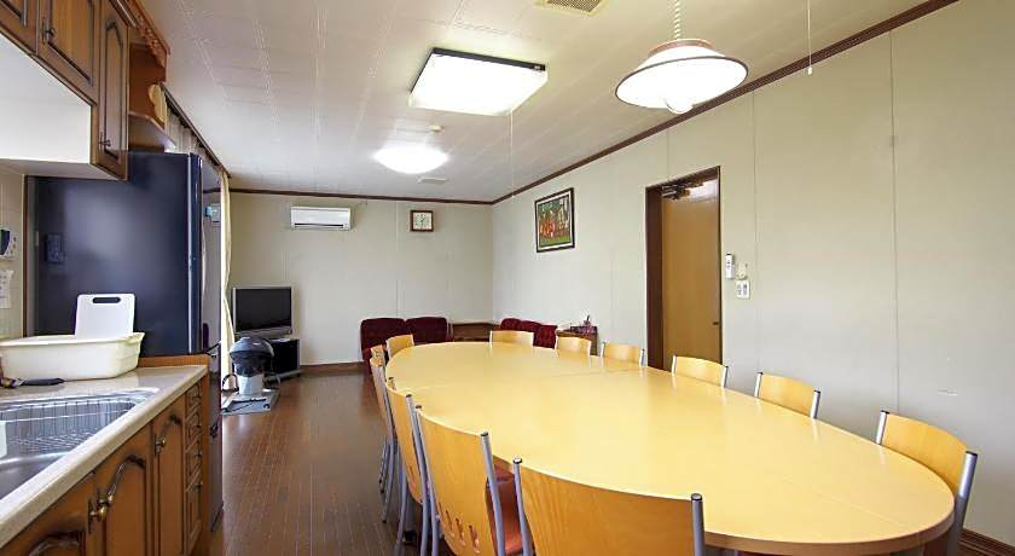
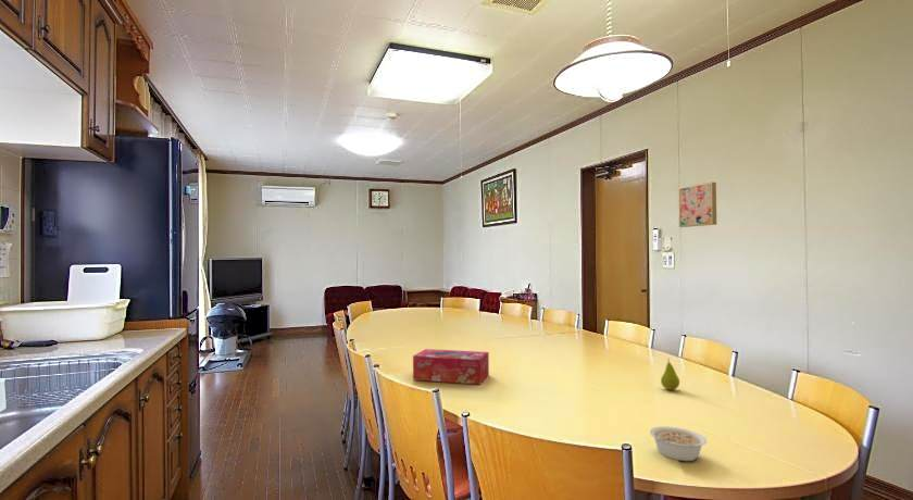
+ wall art [677,182,717,228]
+ legume [649,425,708,462]
+ fruit [660,357,680,391]
+ tissue box [412,348,490,386]
